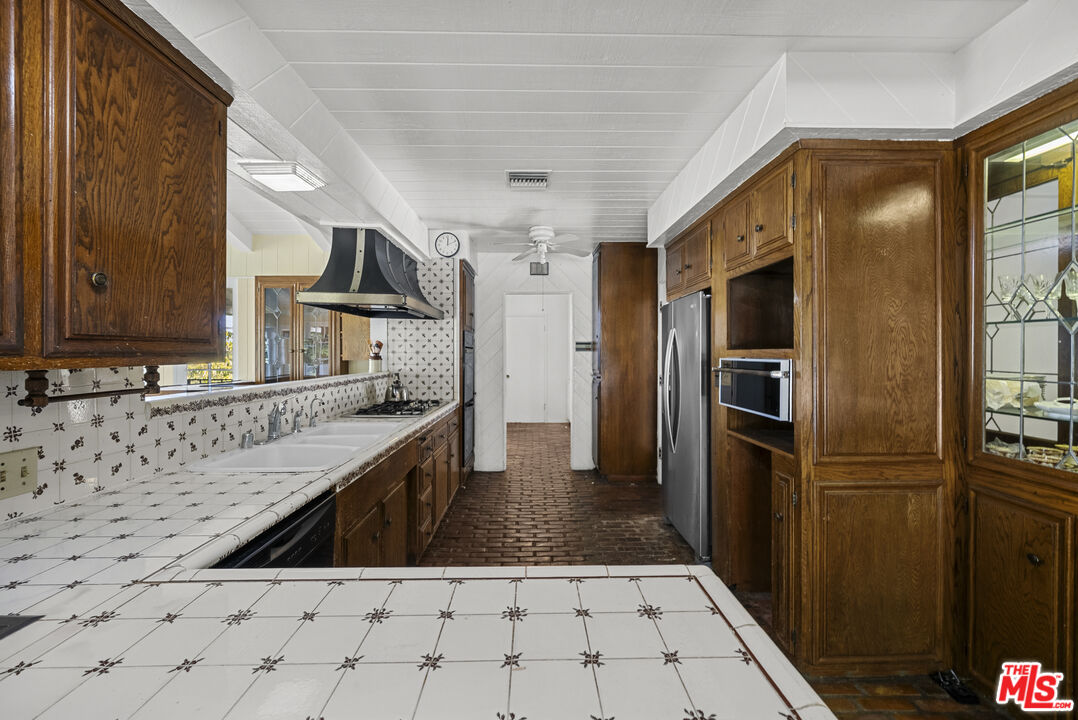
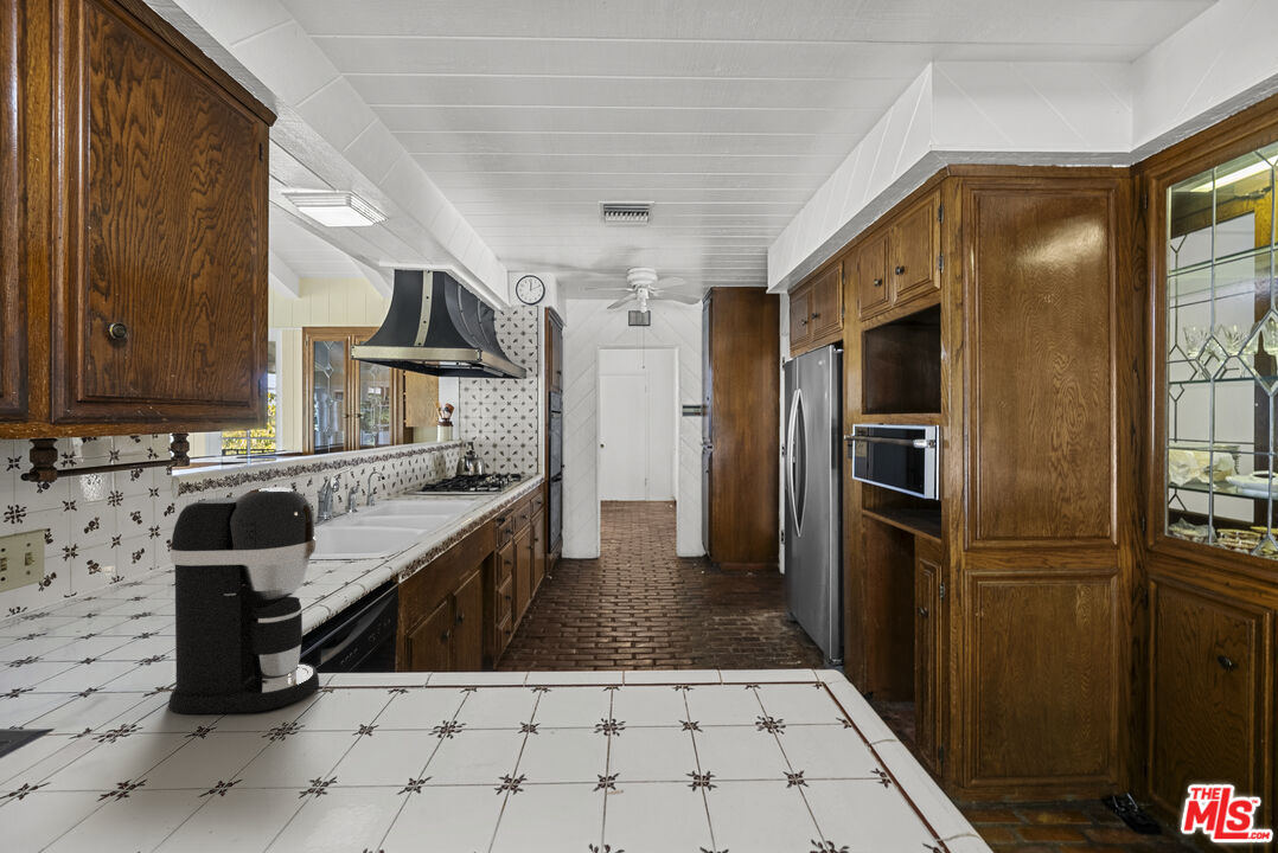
+ coffee maker [167,486,320,714]
